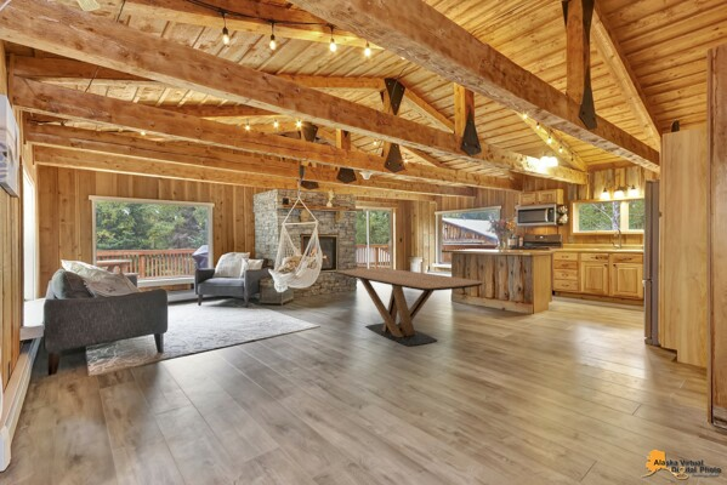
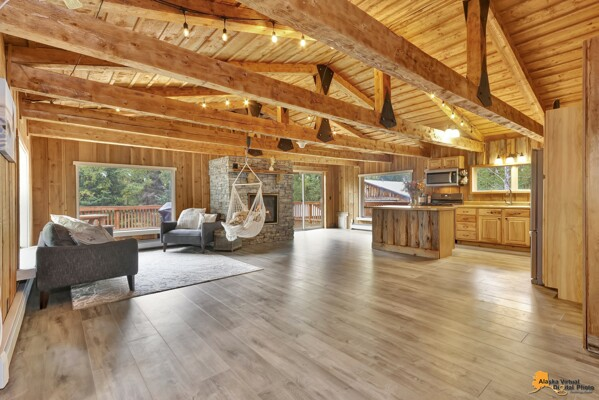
- dining table [336,267,484,347]
